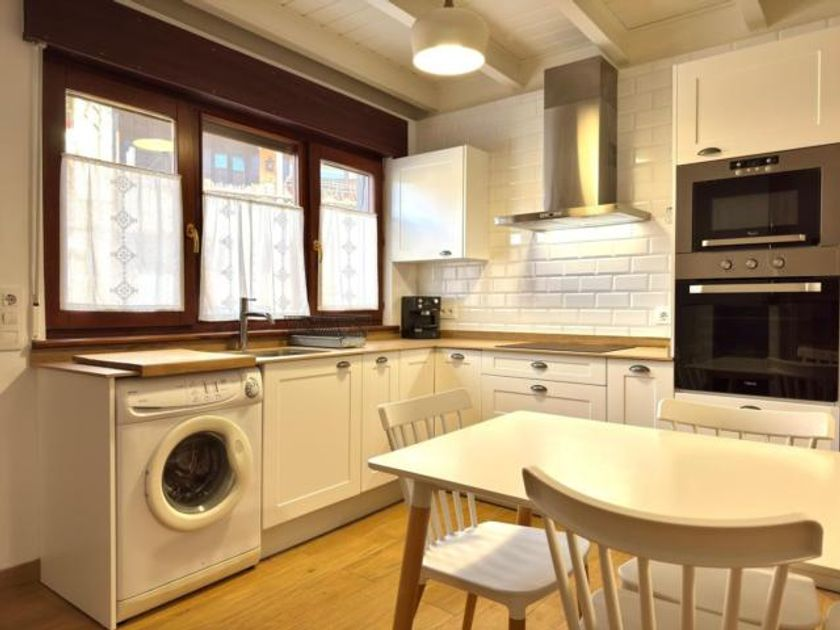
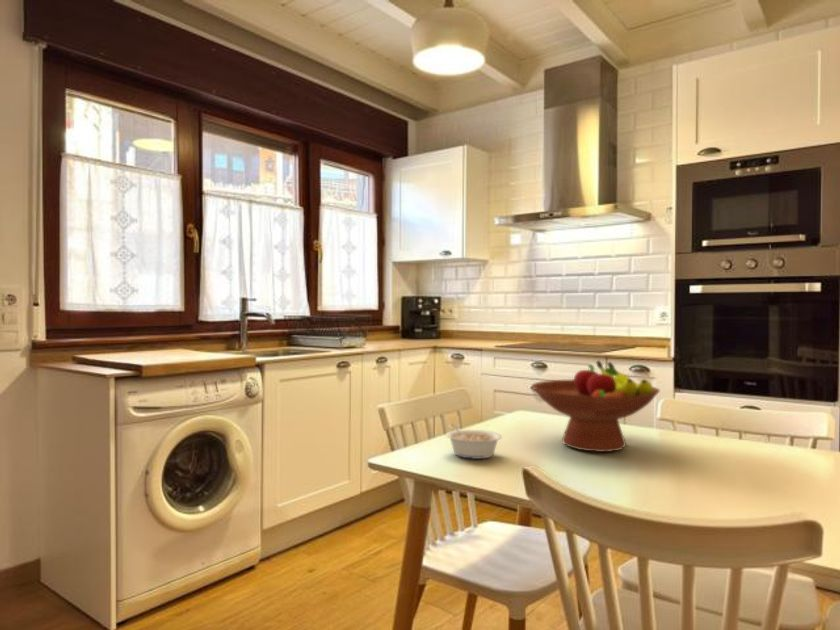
+ fruit bowl [531,359,661,453]
+ legume [445,423,503,460]
